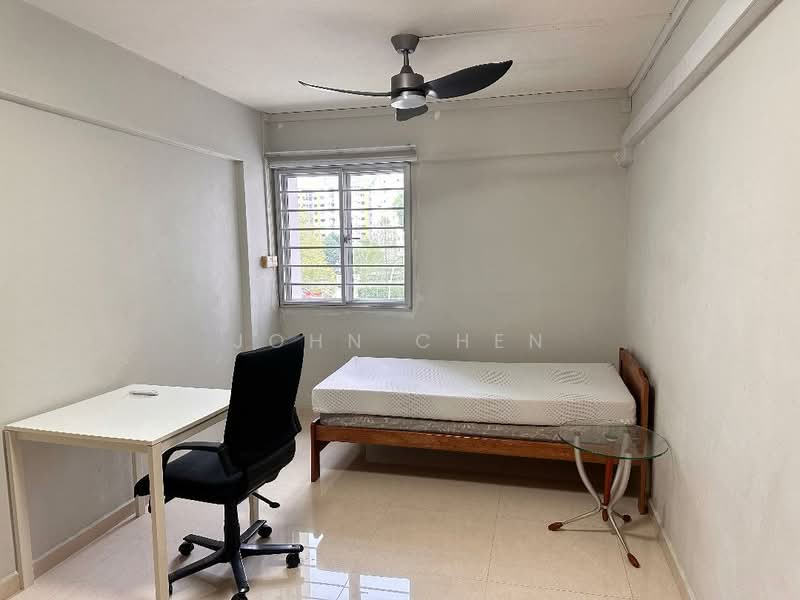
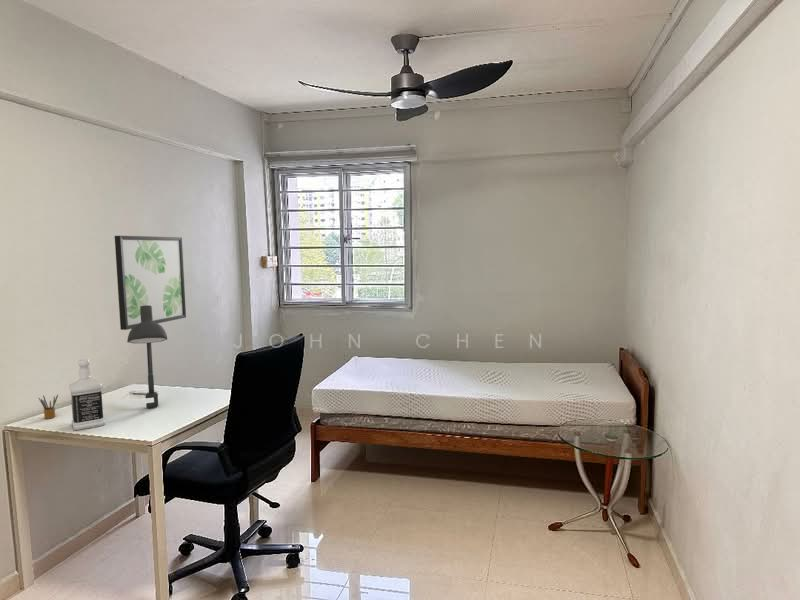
+ desk lamp [126,305,168,409]
+ wall art [114,235,187,331]
+ bottle [68,358,106,431]
+ pencil box [37,394,59,420]
